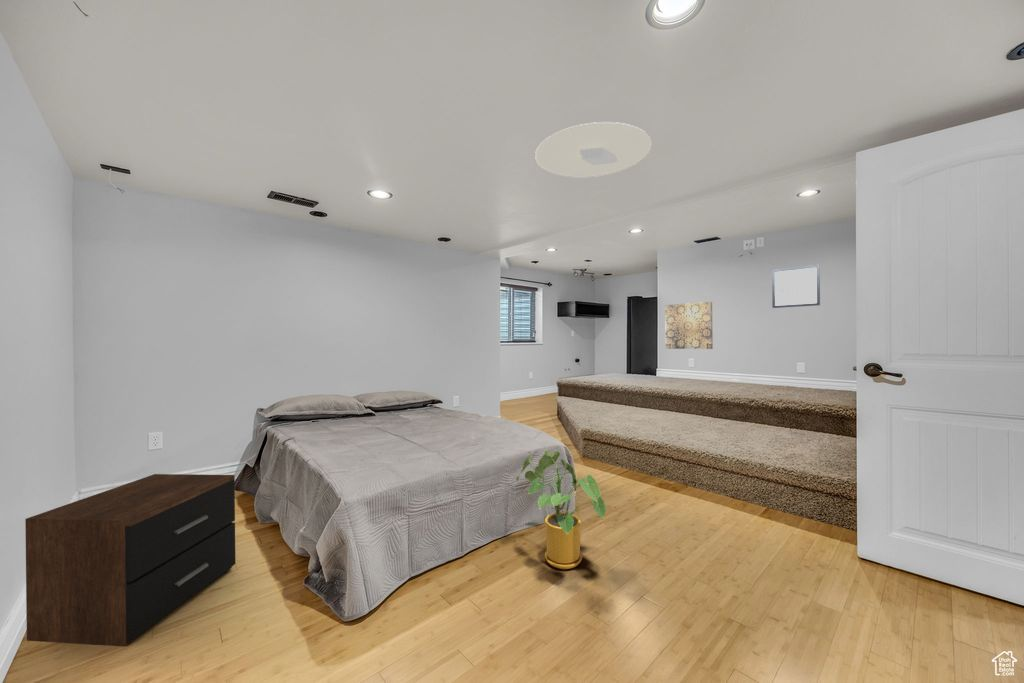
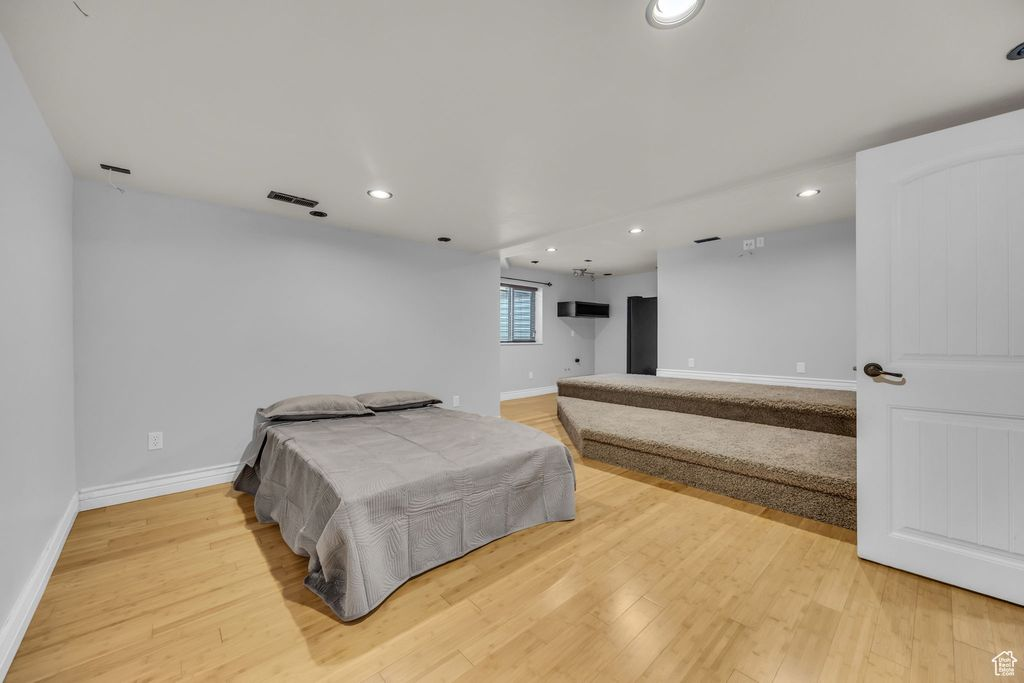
- wall art [771,264,821,309]
- ceiling light [534,121,652,178]
- wall art [664,301,714,350]
- house plant [515,449,606,570]
- nightstand [24,473,236,647]
